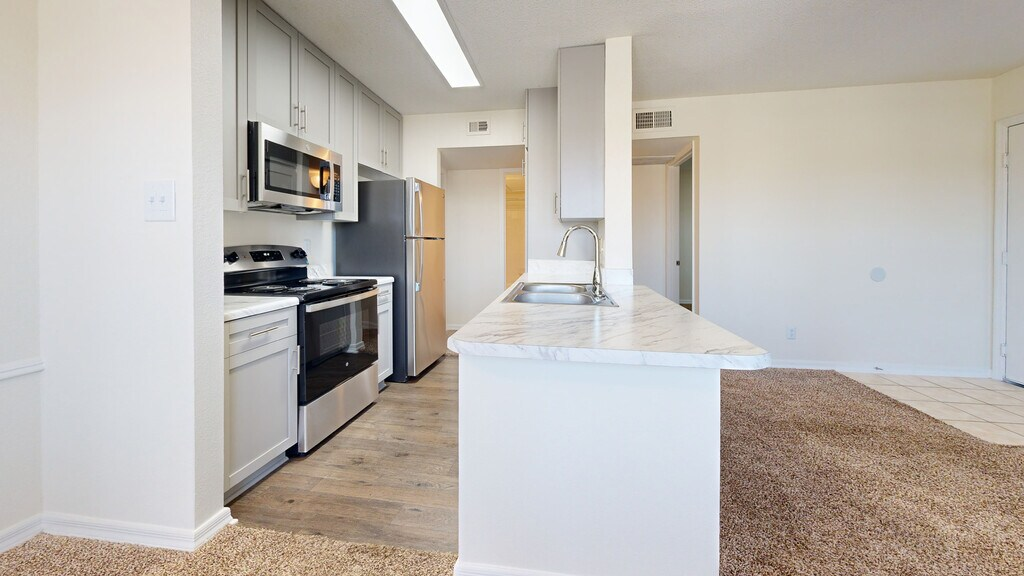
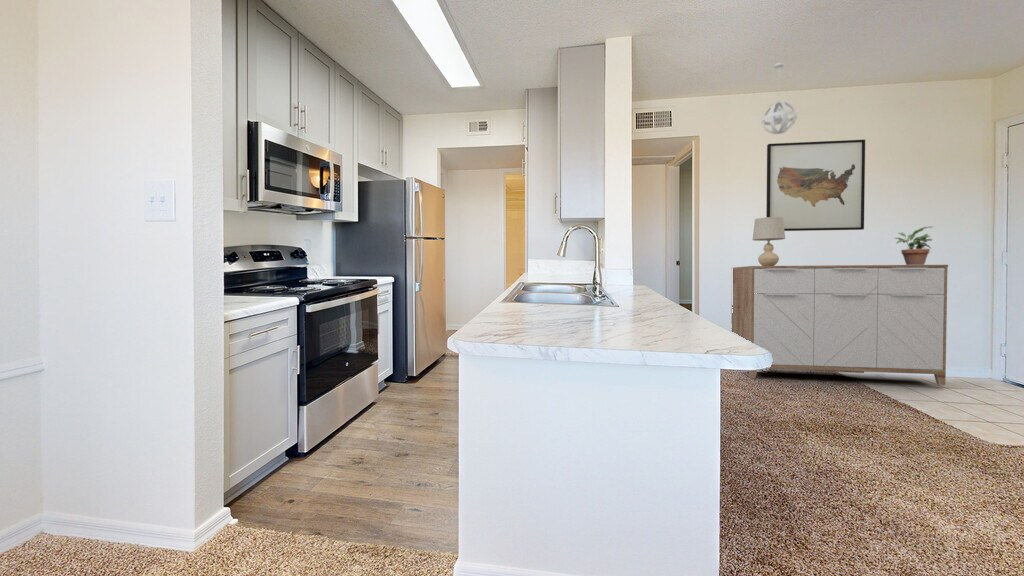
+ potted plant [894,225,934,265]
+ pendant light [760,62,798,135]
+ table lamp [752,217,786,266]
+ sideboard [730,264,949,386]
+ wall art [765,139,866,232]
